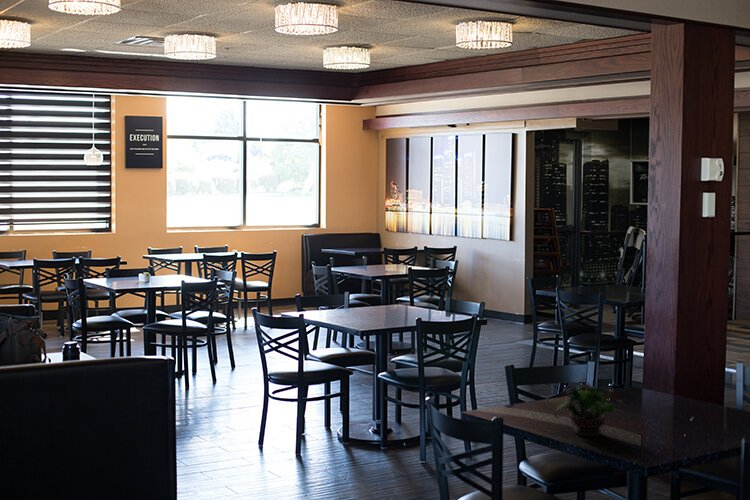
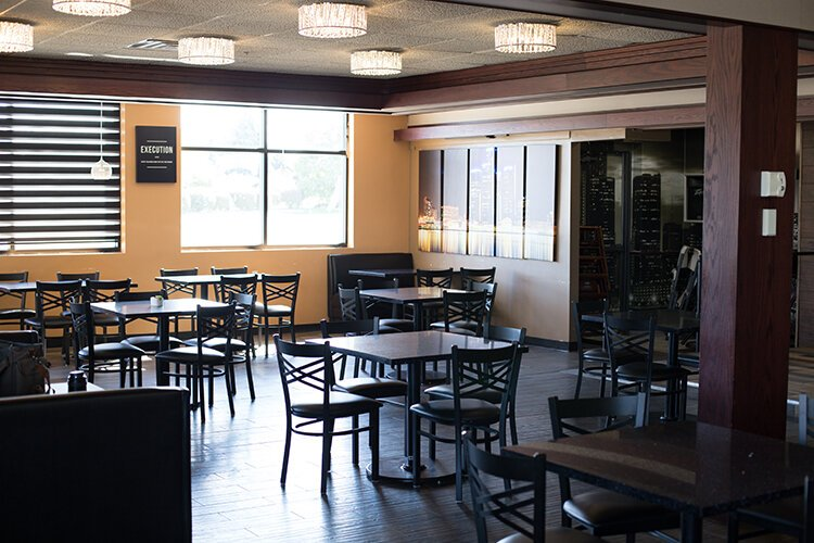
- potted flower [553,382,623,438]
